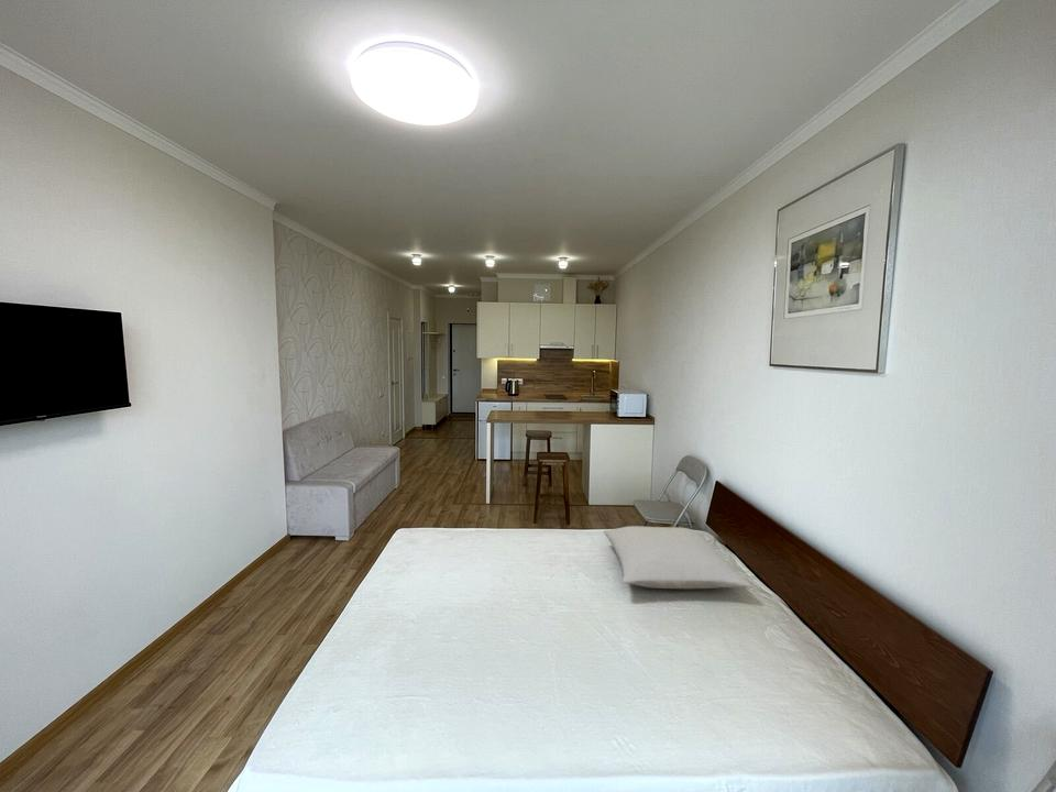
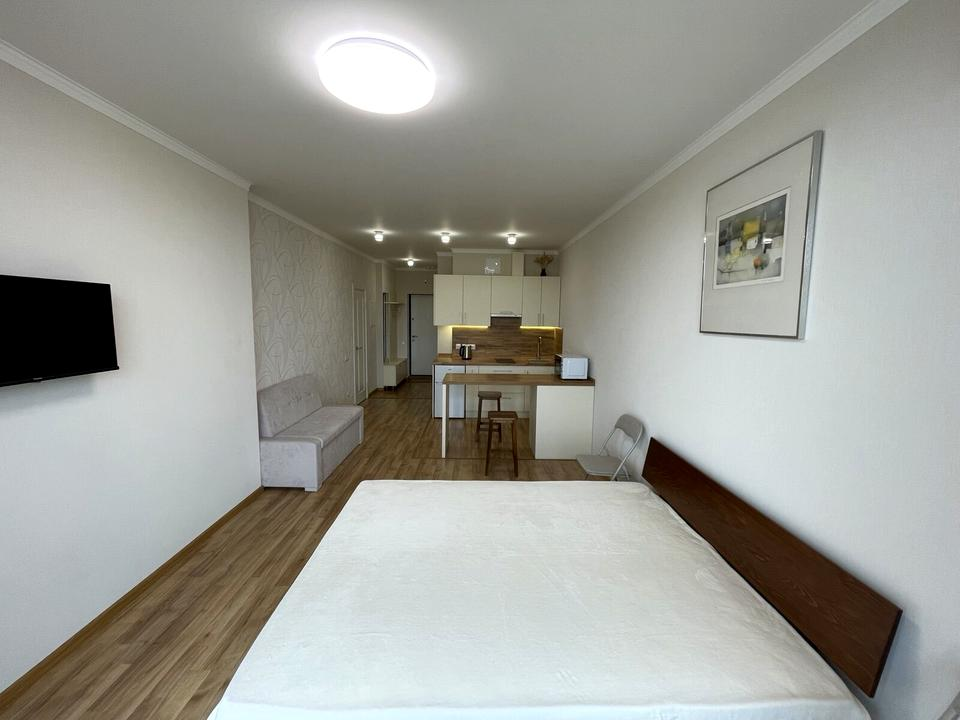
- pillow [603,525,752,590]
